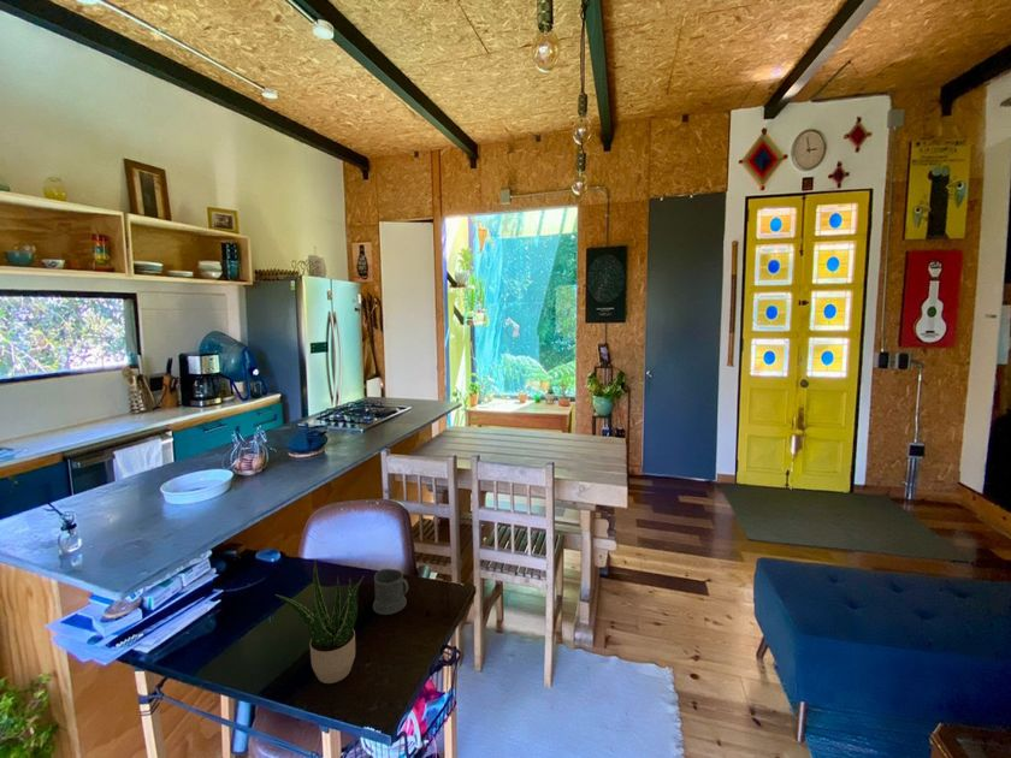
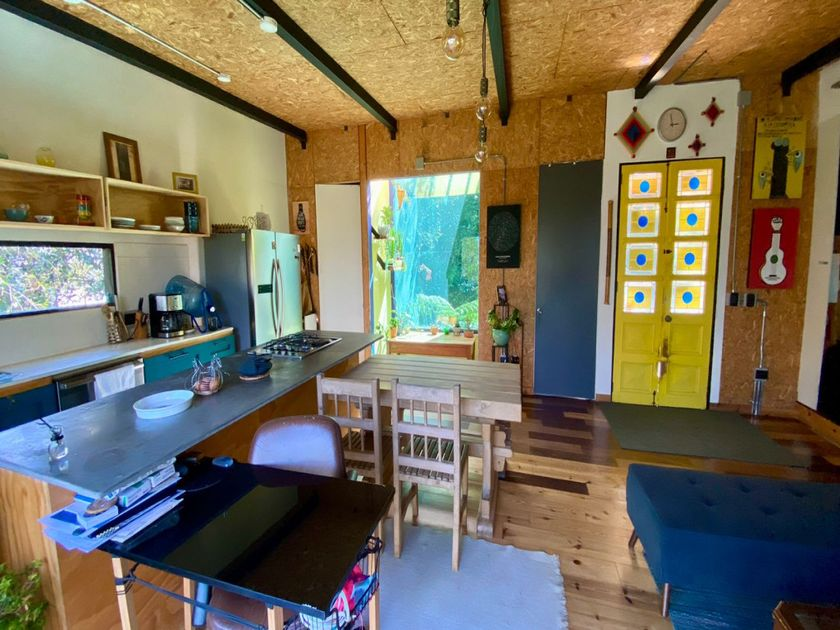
- potted plant [273,558,365,685]
- mug [372,568,409,616]
